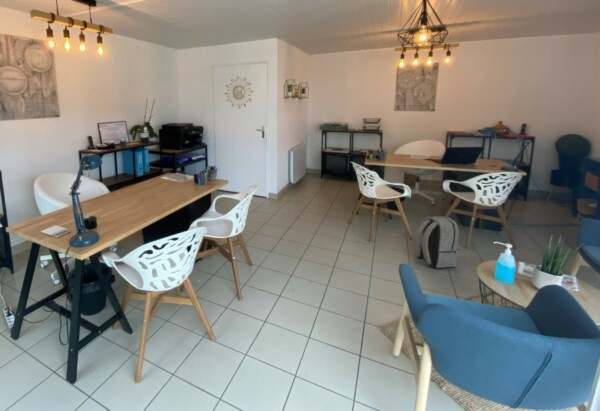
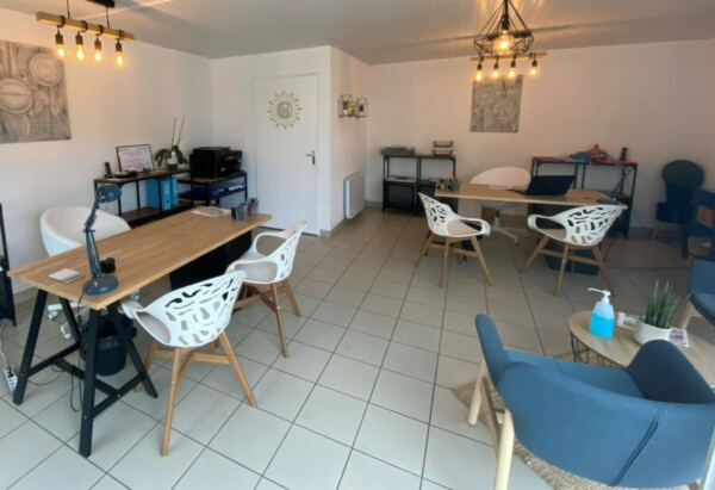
- backpack [414,215,460,269]
